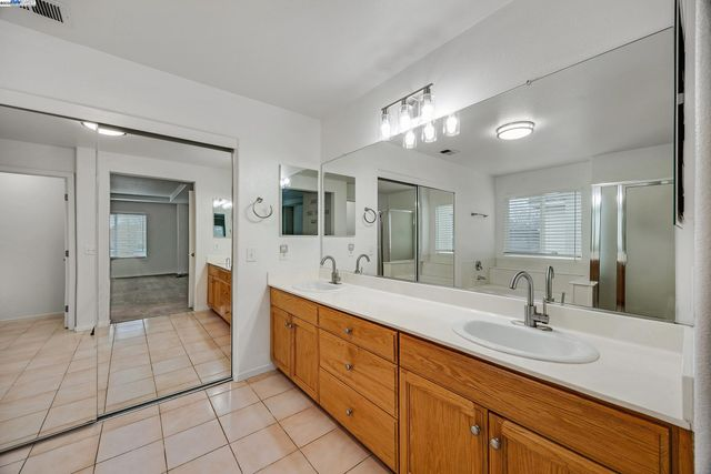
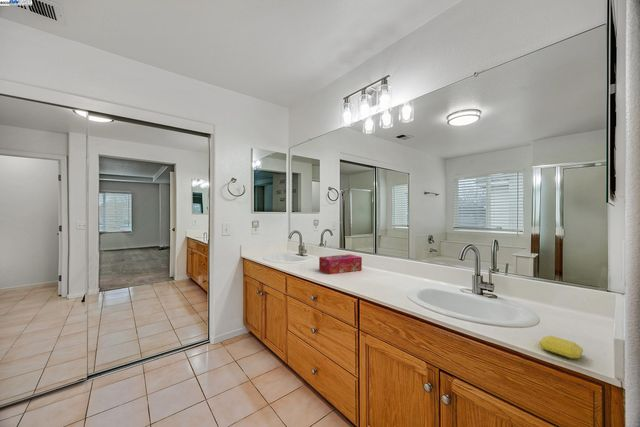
+ soap bar [538,335,584,360]
+ tissue box [318,253,363,275]
